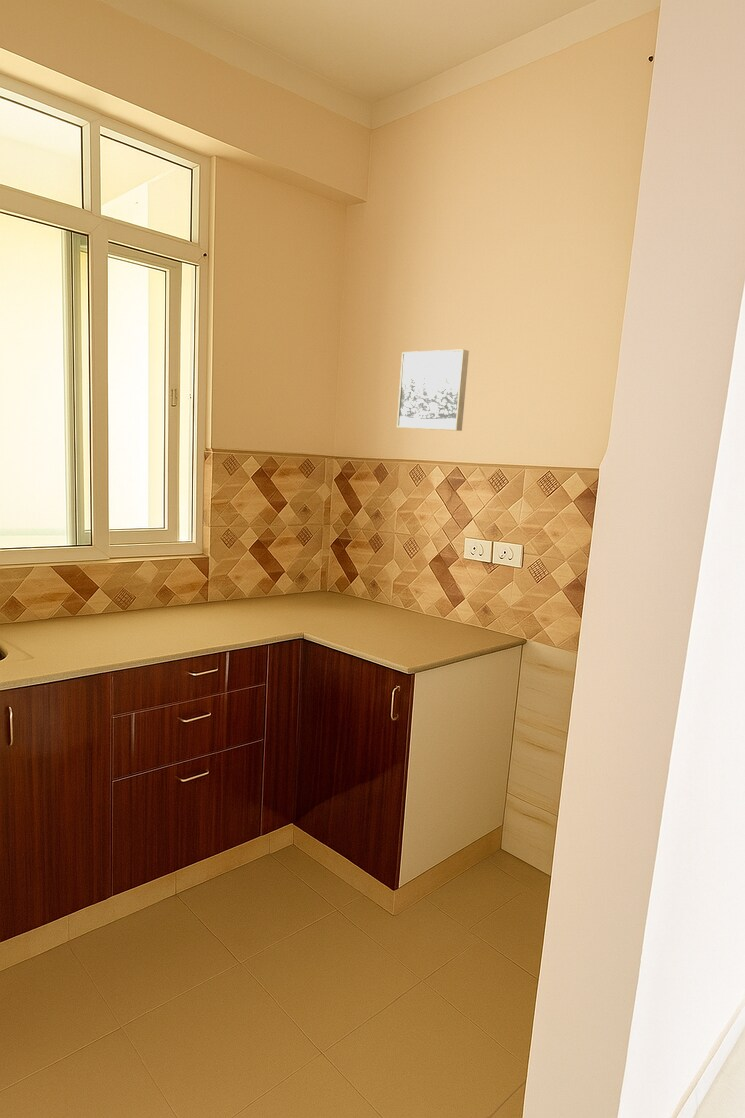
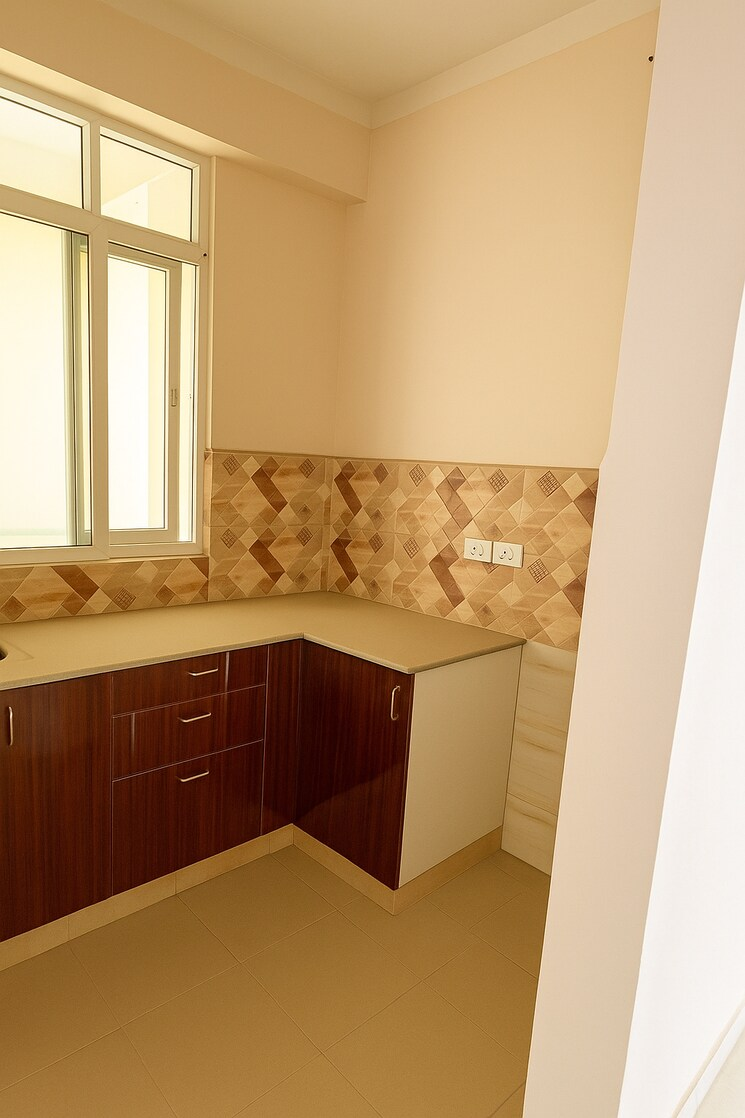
- wall art [396,348,470,432]
